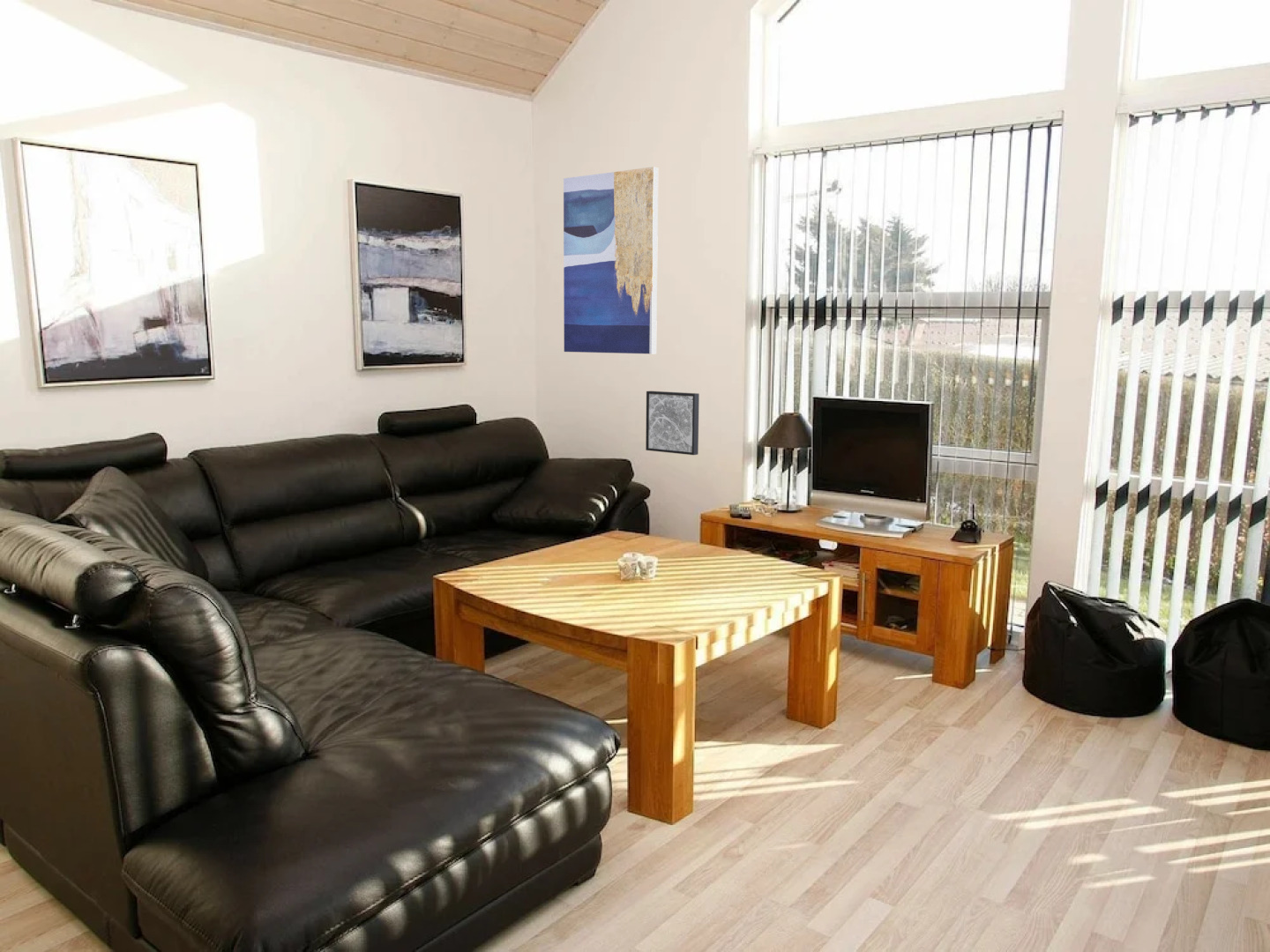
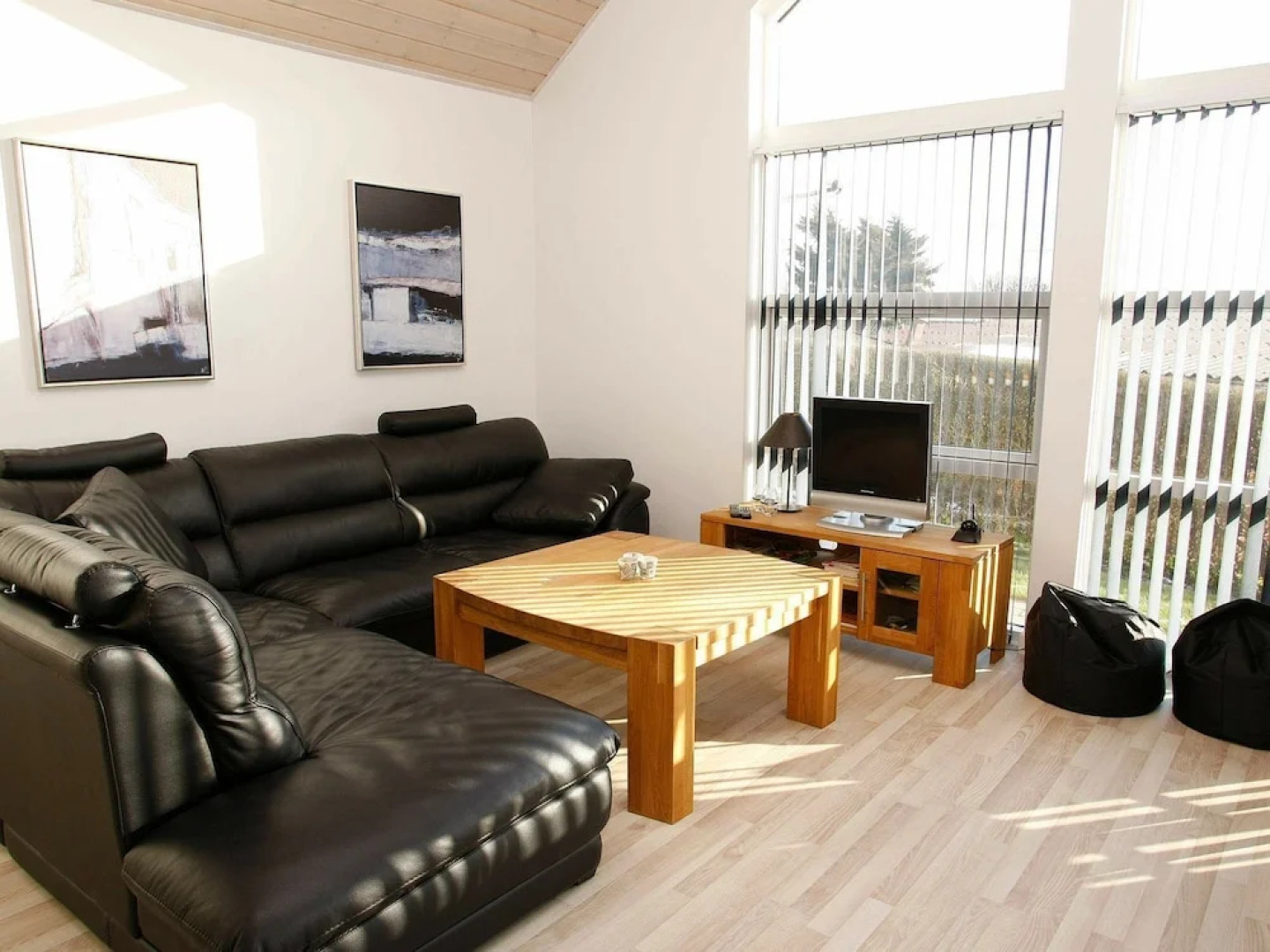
- wall art [563,167,659,354]
- wall art [645,390,700,456]
